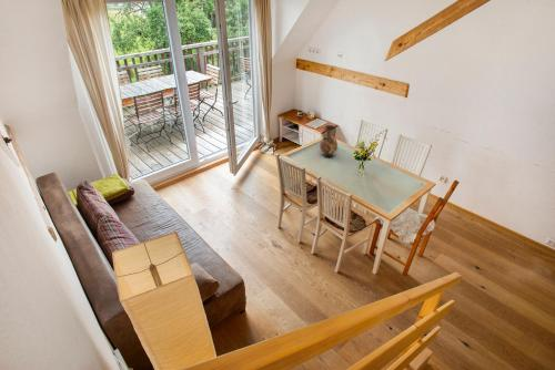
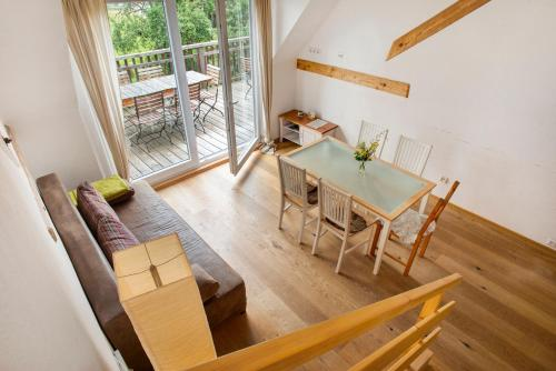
- vase [319,124,339,158]
